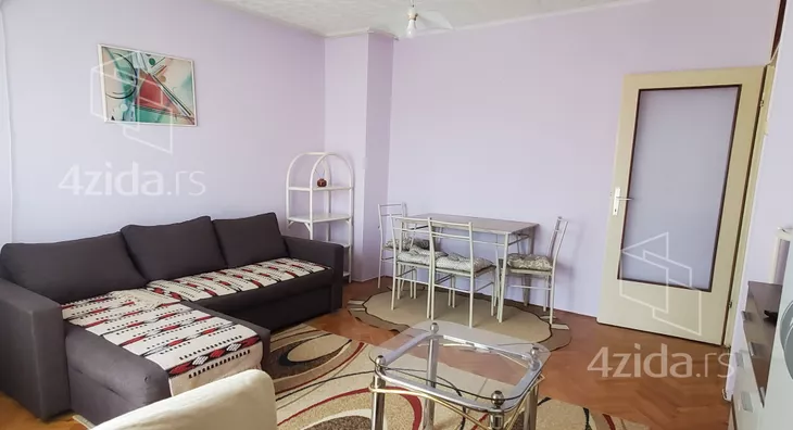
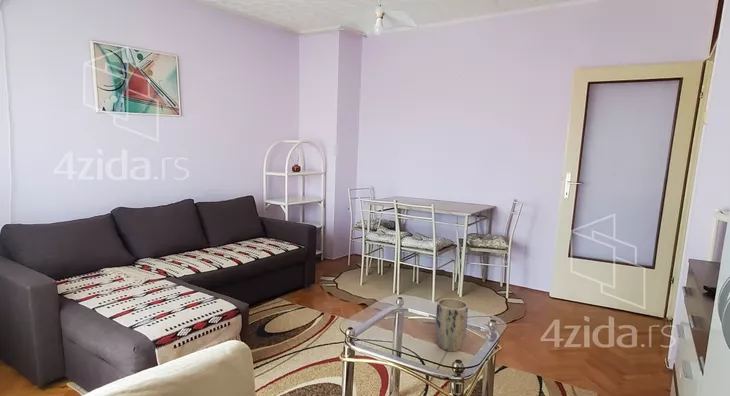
+ plant pot [435,297,469,353]
